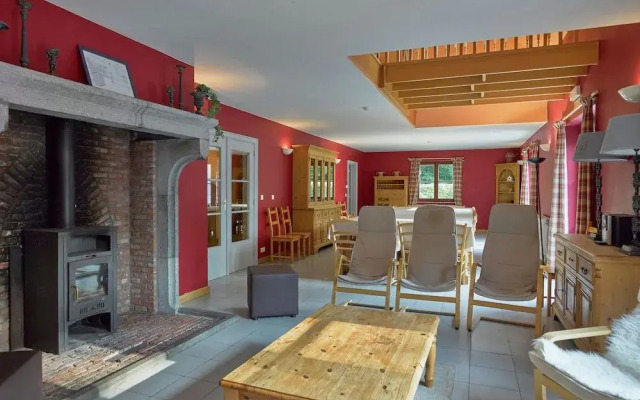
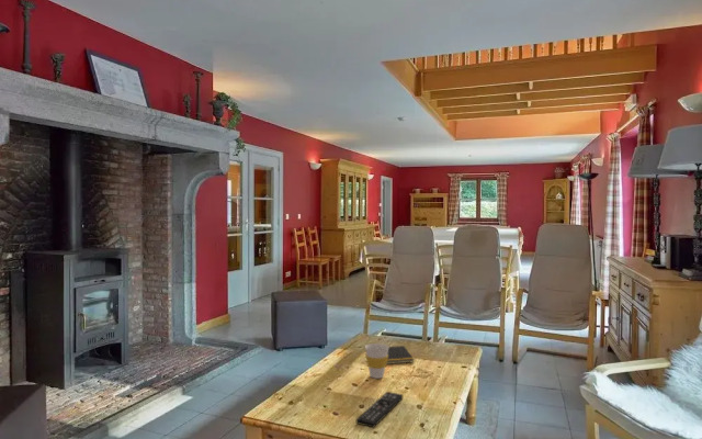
+ notepad [364,345,416,365]
+ remote control [355,391,404,428]
+ cup [364,342,389,380]
